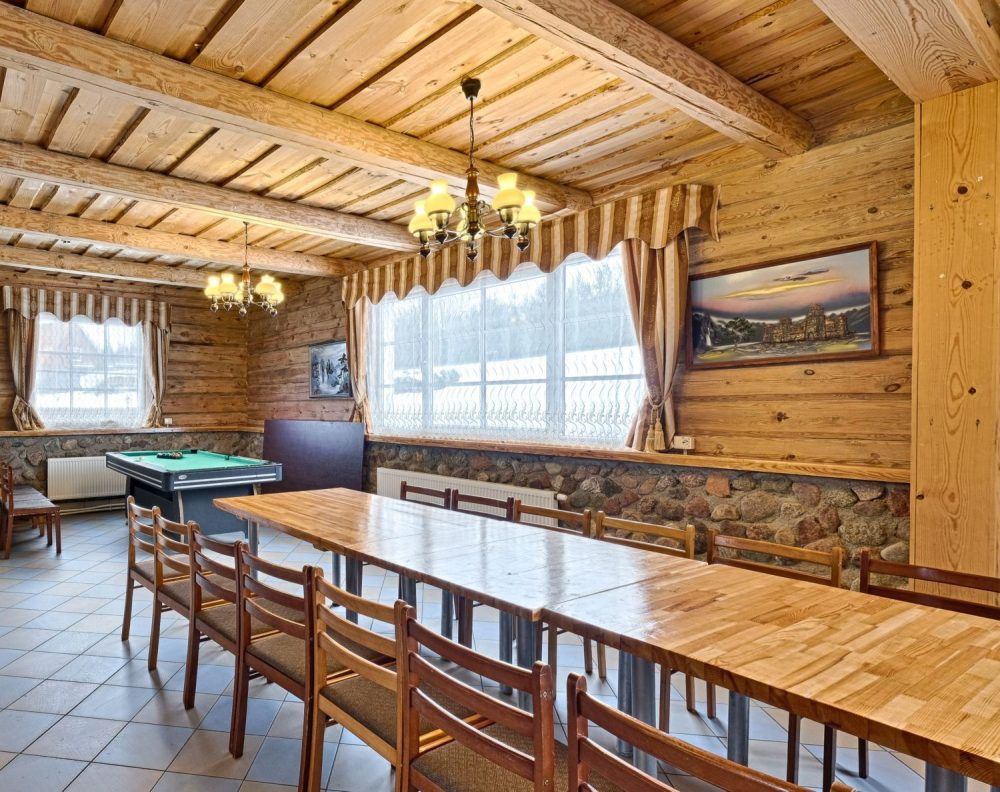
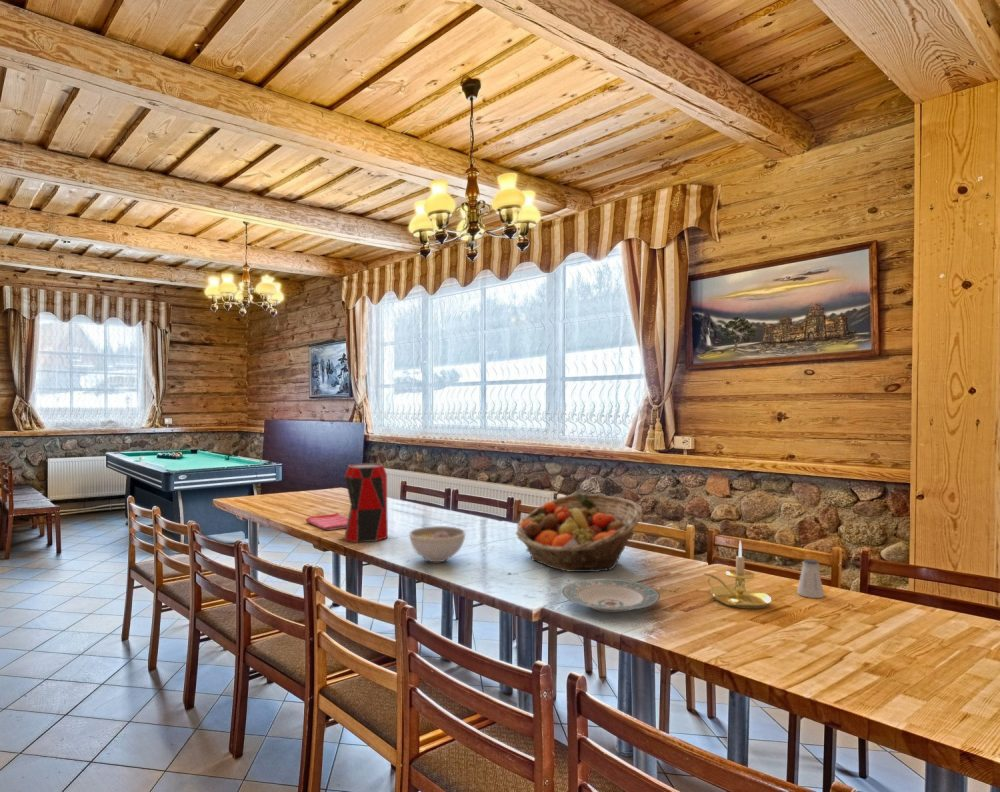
+ fruit basket [515,493,643,573]
+ saltshaker [796,558,825,599]
+ candle holder [703,540,773,610]
+ bowl [408,525,466,563]
+ plate [561,578,661,613]
+ vase [343,462,389,543]
+ dish towel [305,512,348,531]
